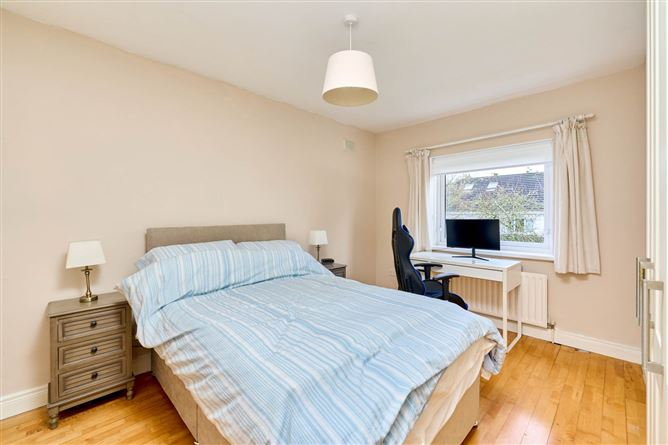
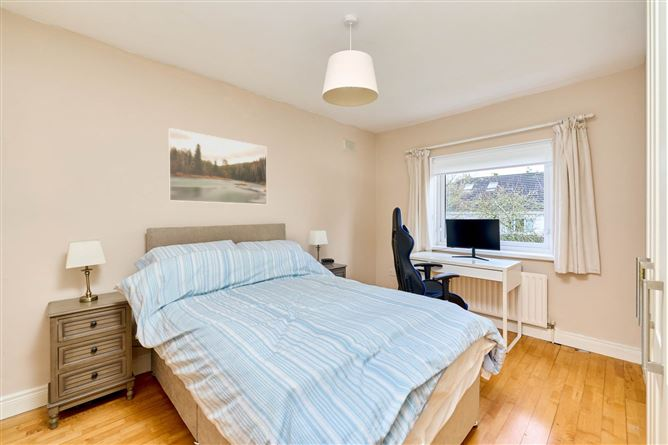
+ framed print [167,127,268,206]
